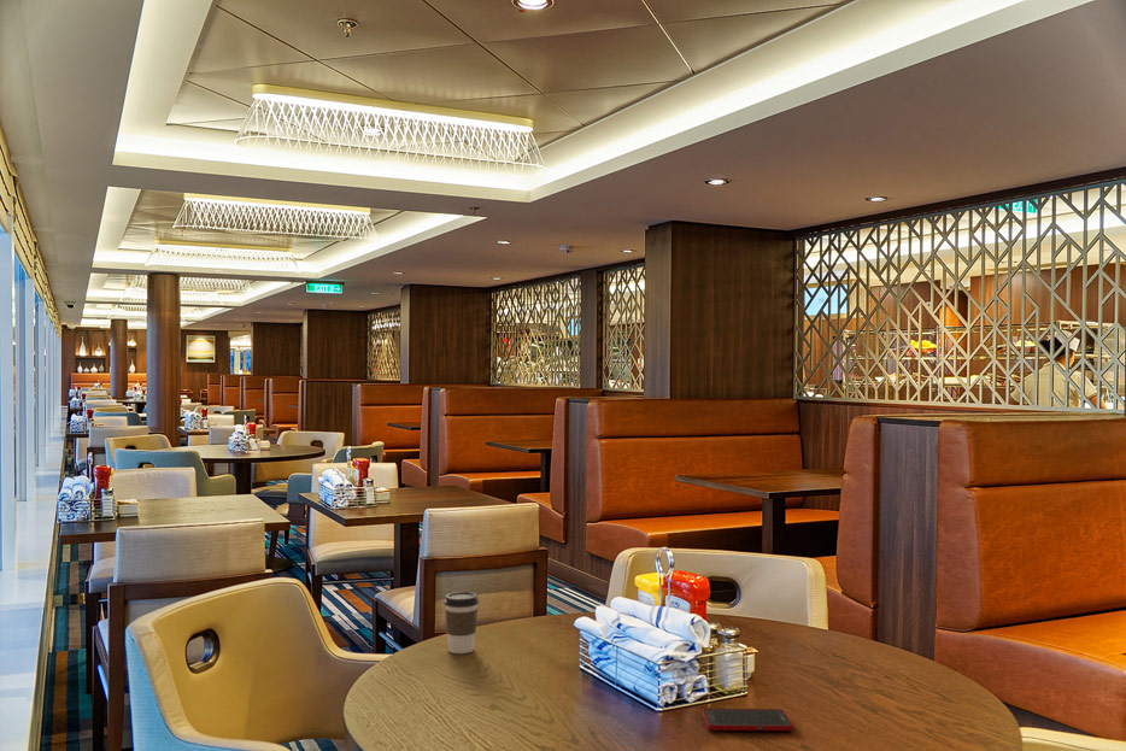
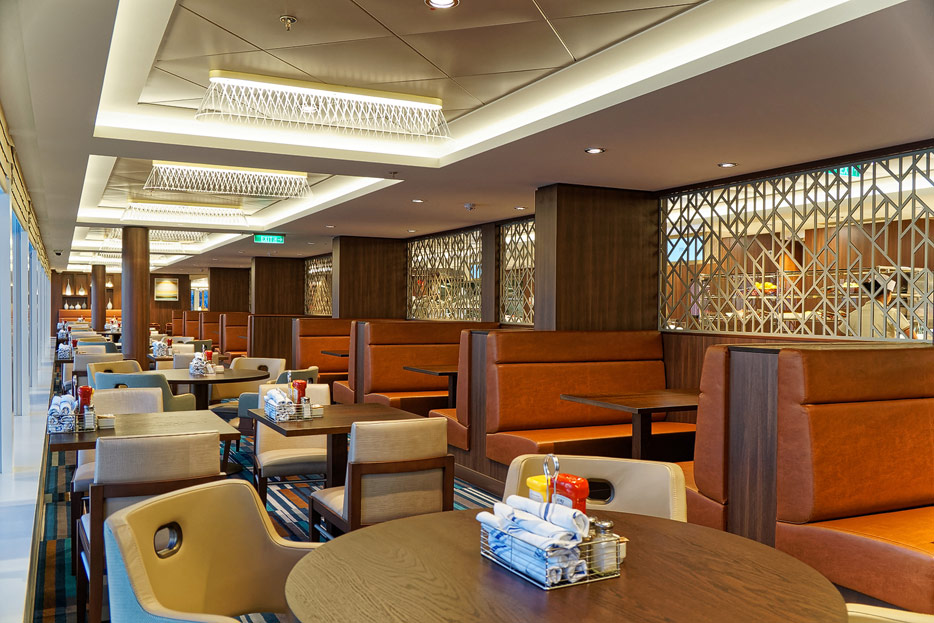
- coffee cup [442,591,480,655]
- cell phone [702,708,794,732]
